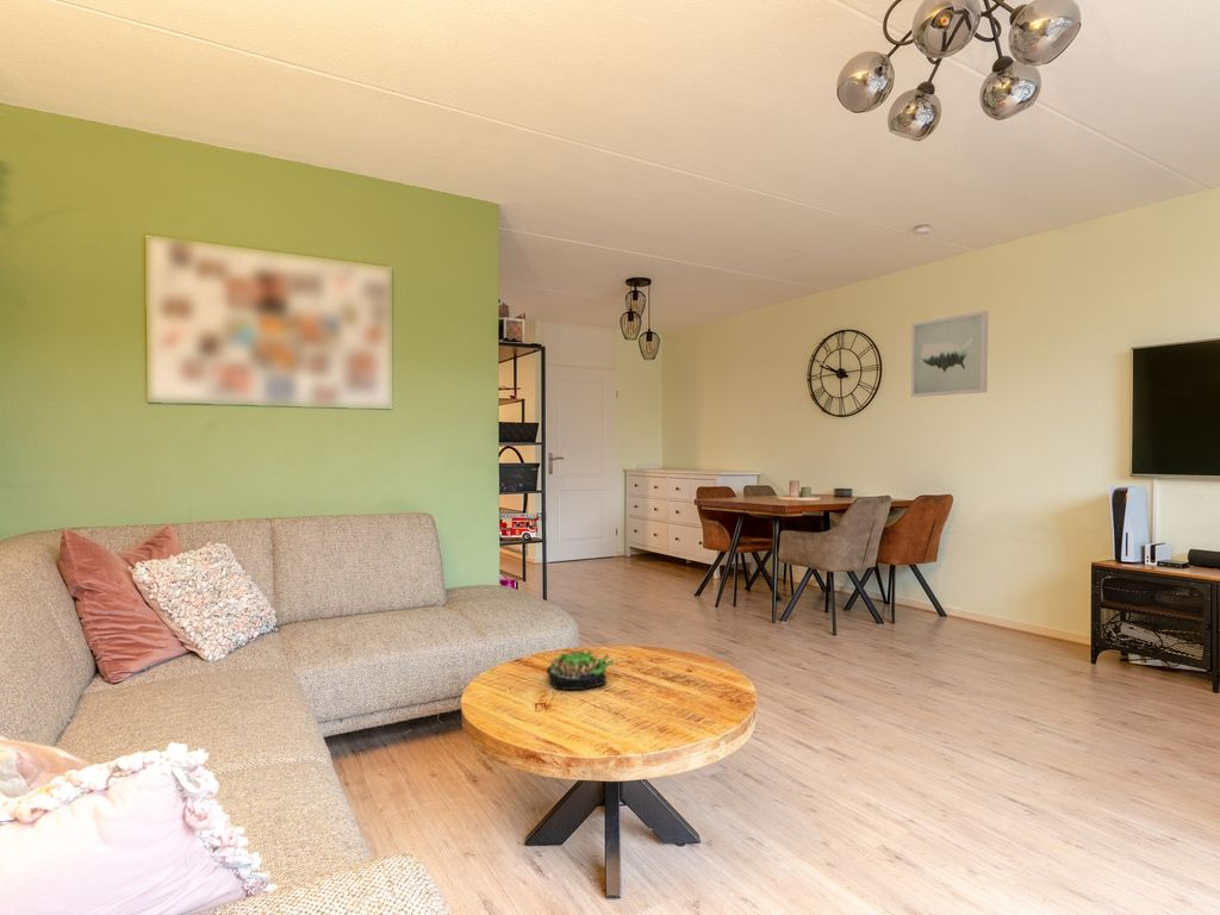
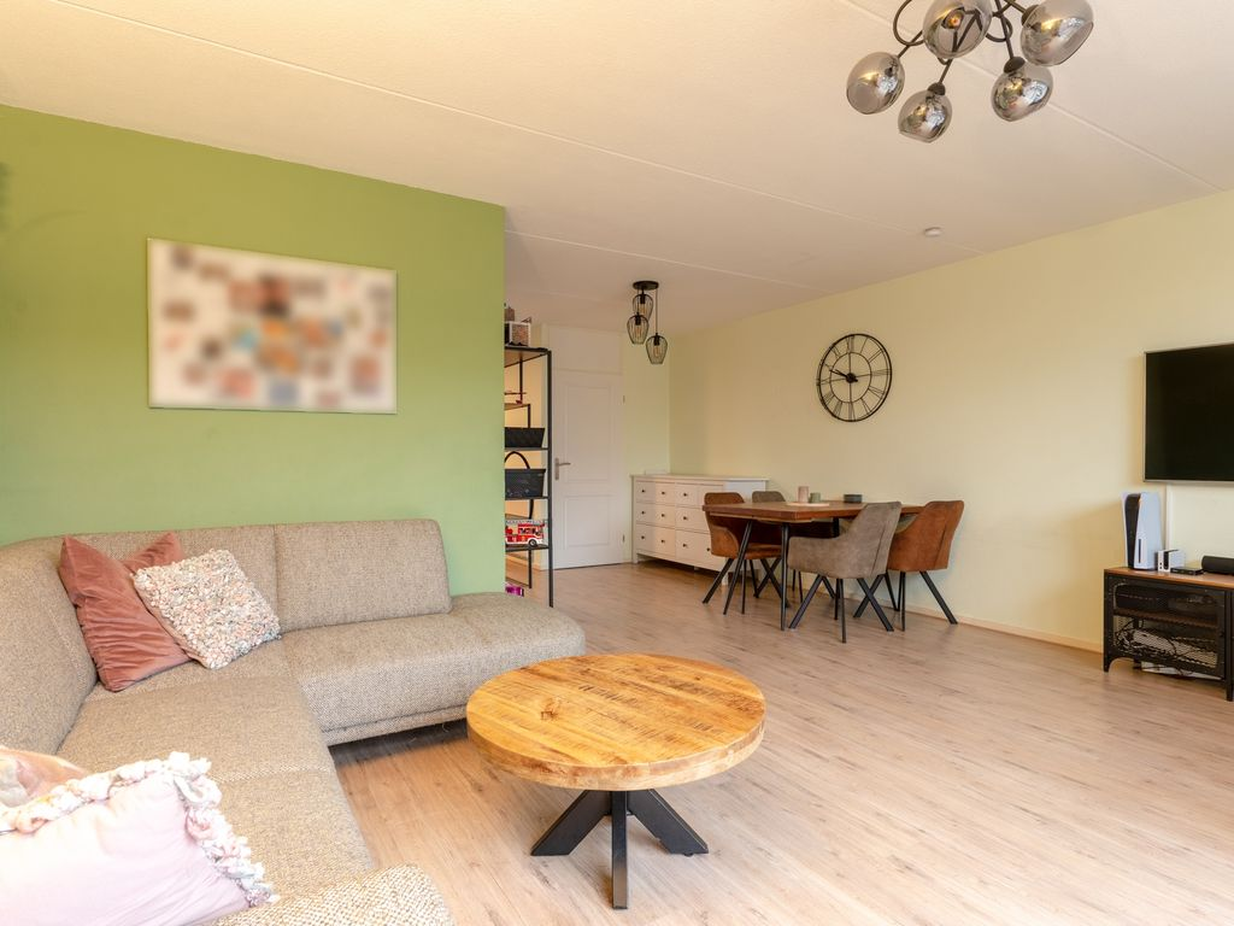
- succulent plant [546,649,615,691]
- wall art [910,310,989,398]
